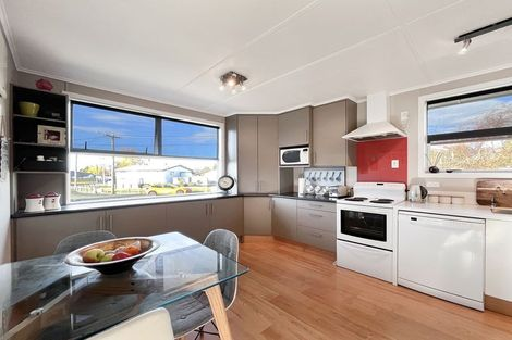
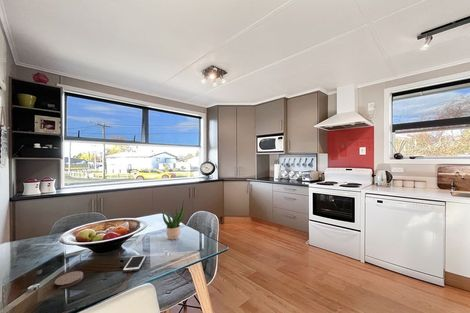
+ coaster [54,270,84,289]
+ cell phone [122,254,147,273]
+ potted plant [161,200,186,241]
